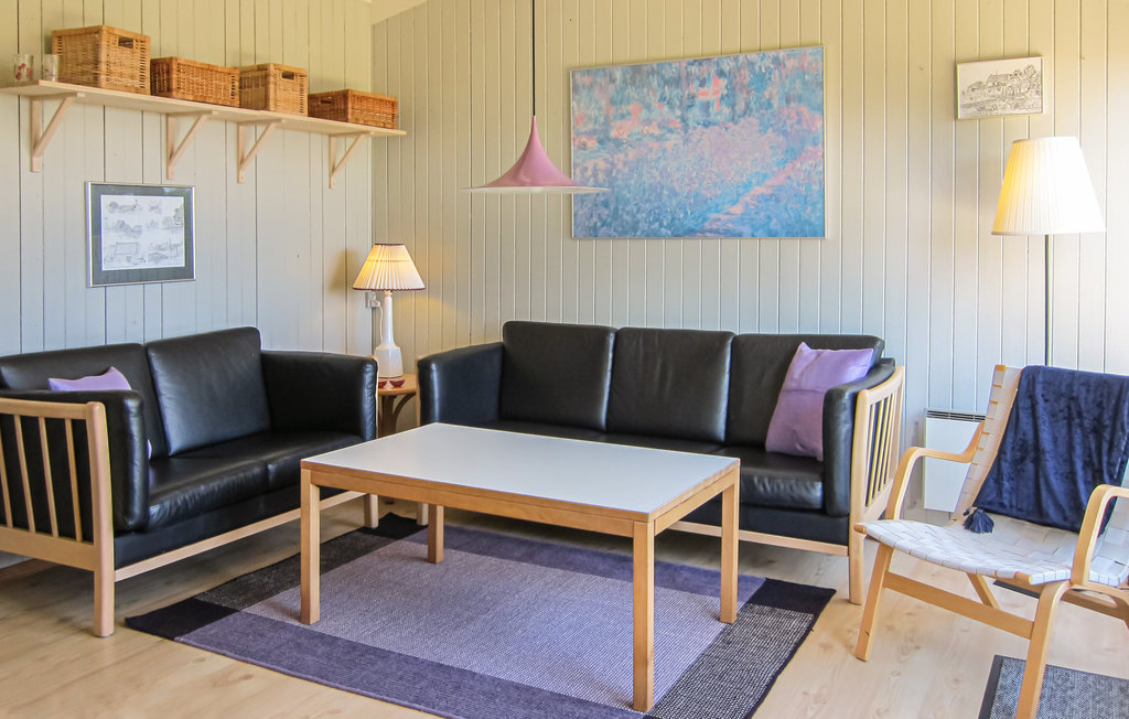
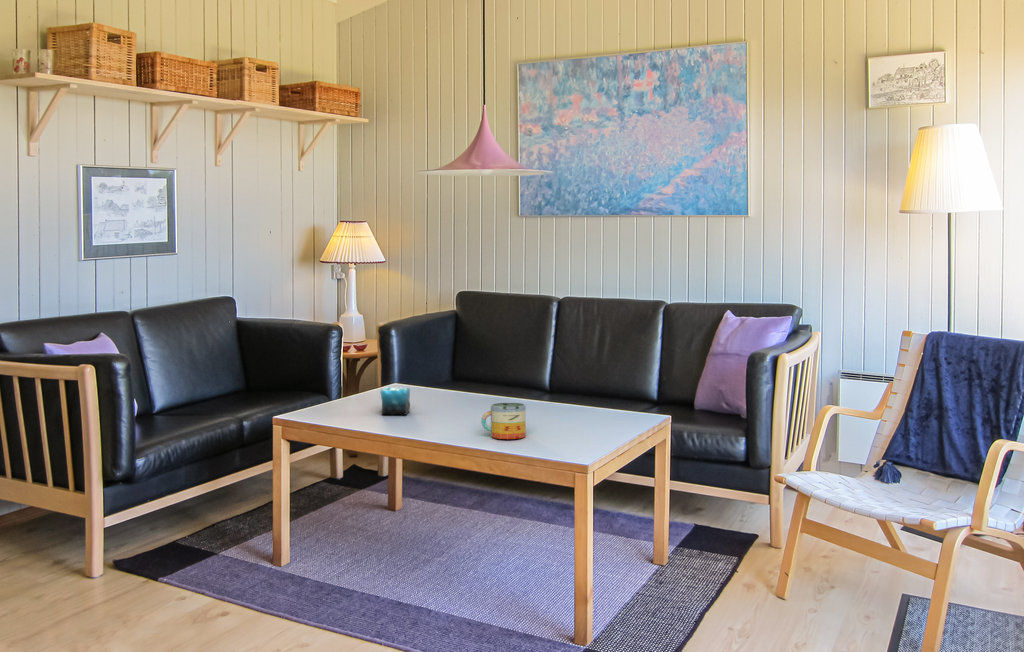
+ mug [480,402,527,440]
+ candle [380,377,411,416]
